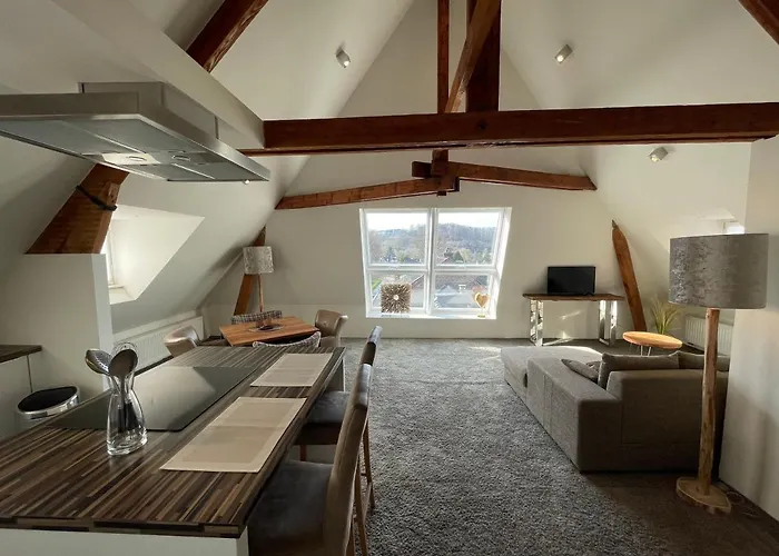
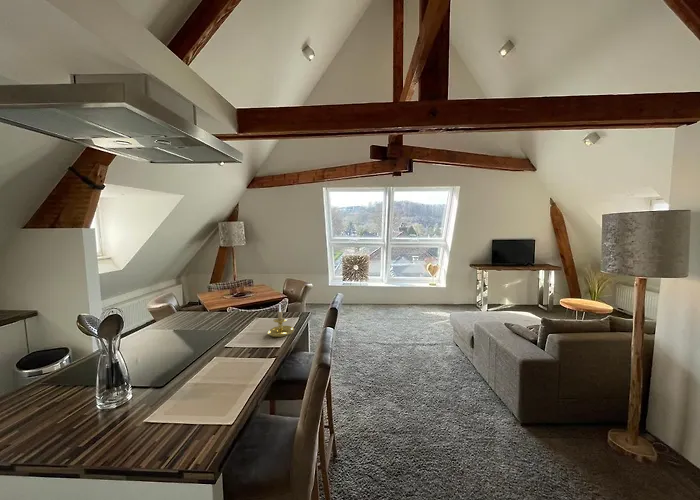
+ candle holder [266,305,295,338]
